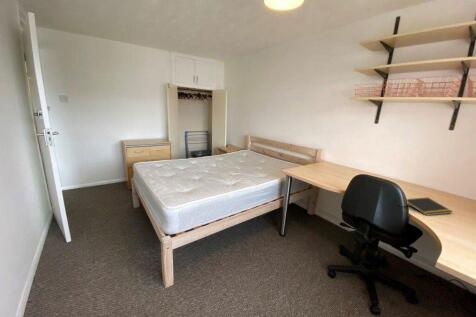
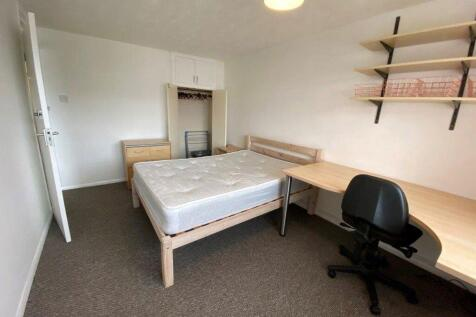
- notepad [406,197,454,217]
